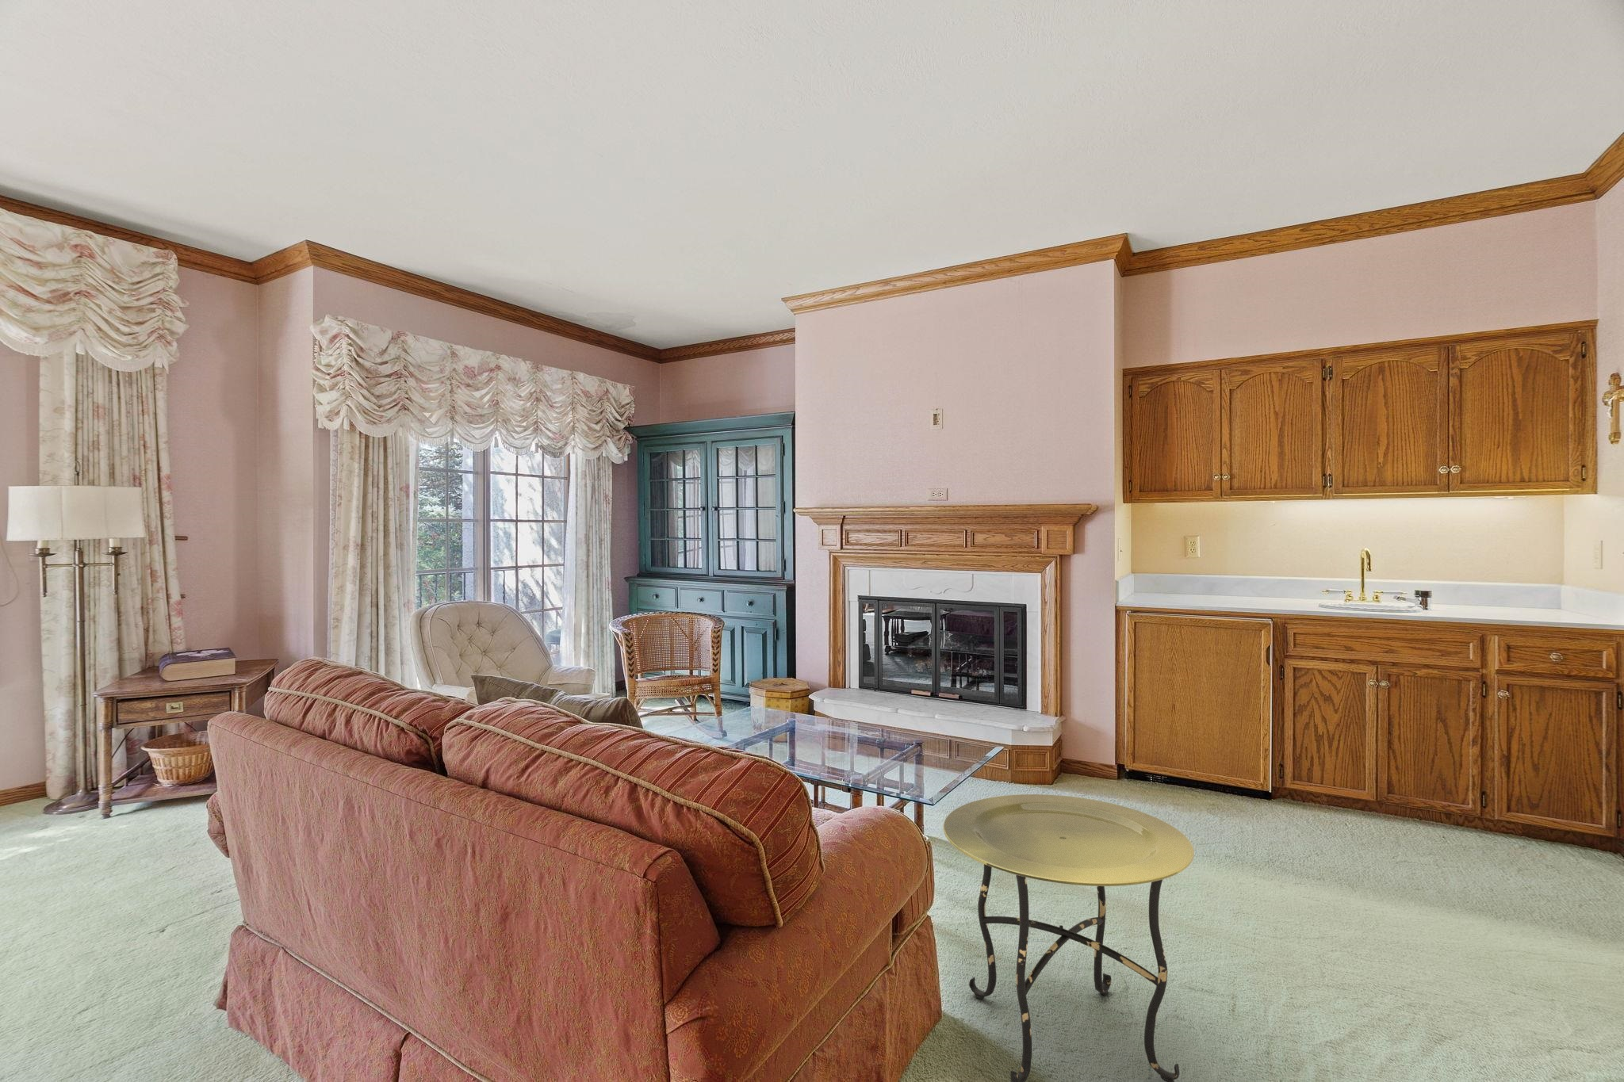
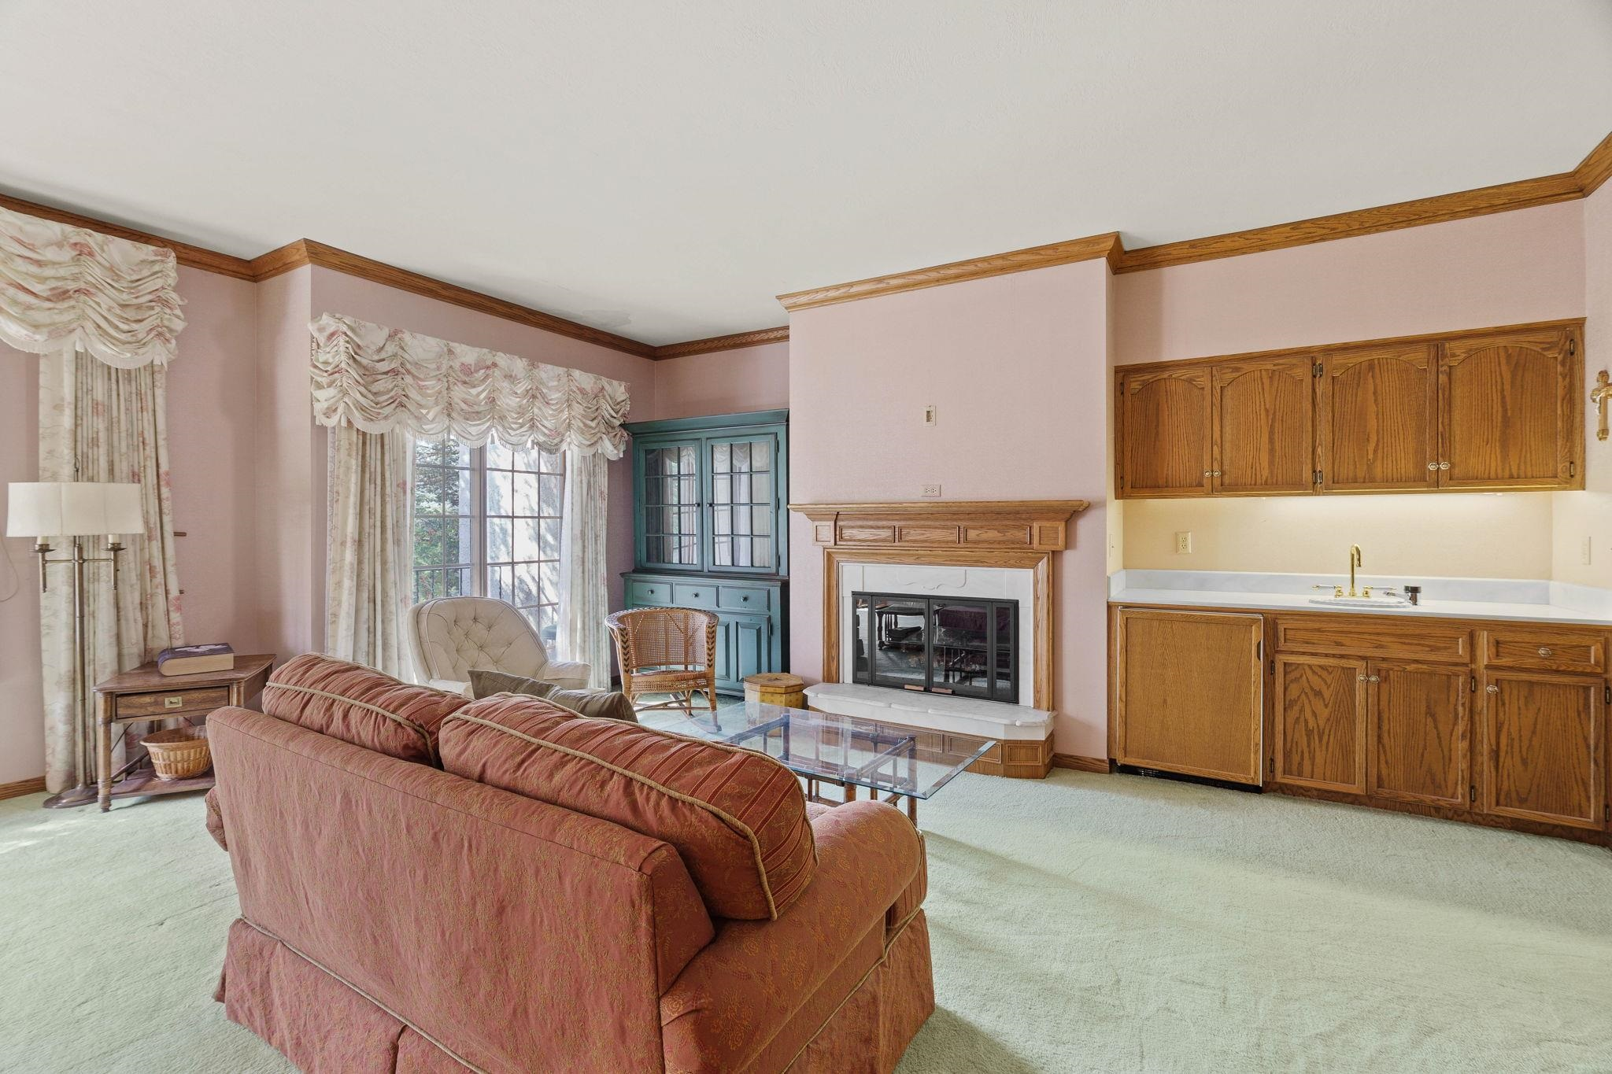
- side table [943,793,1195,1082]
